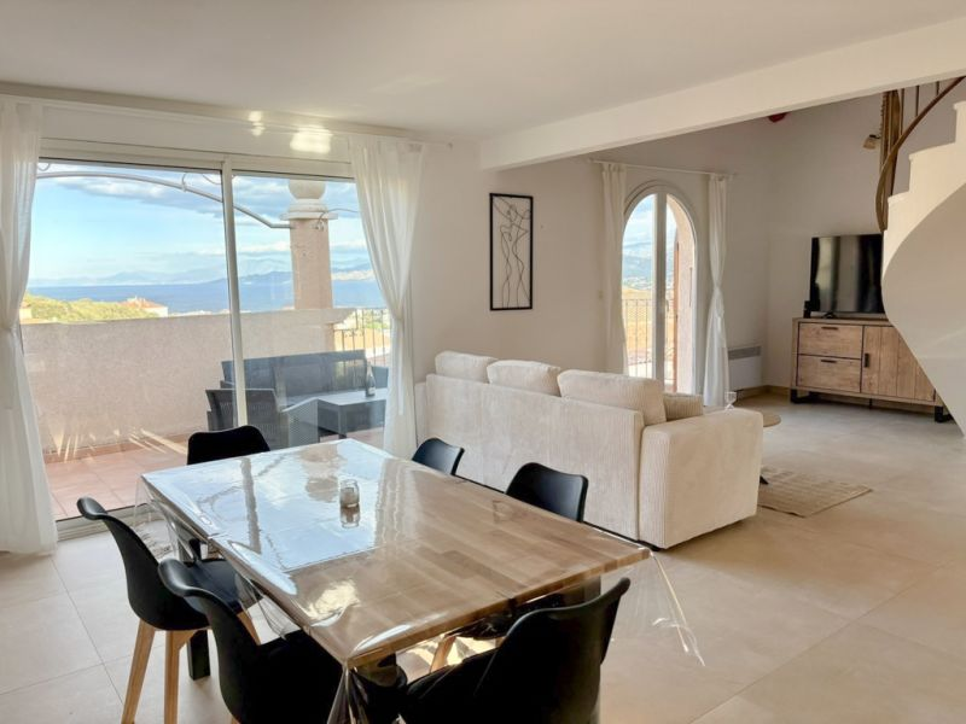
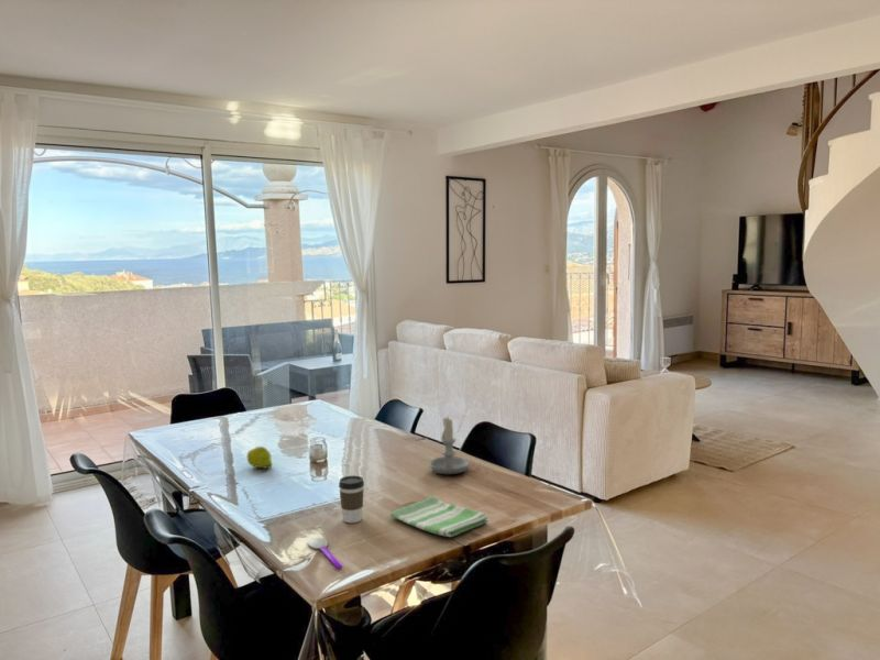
+ spoon [307,537,343,570]
+ candle [428,415,470,475]
+ fruit [246,446,273,473]
+ coffee cup [338,474,365,524]
+ dish towel [389,495,490,538]
